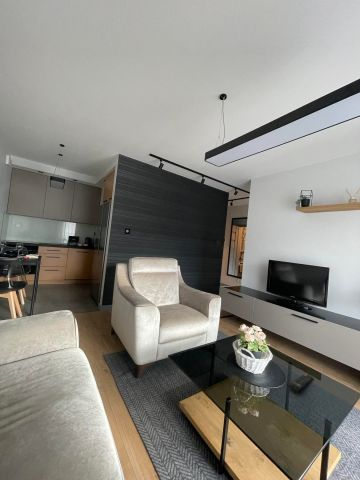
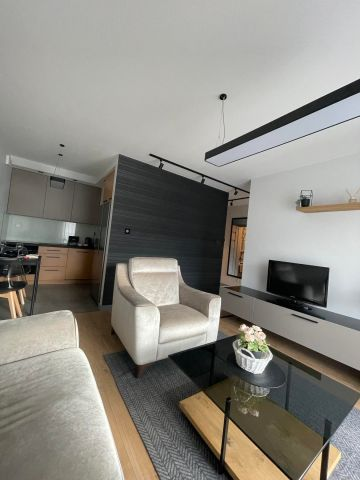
- remote control [288,373,315,392]
